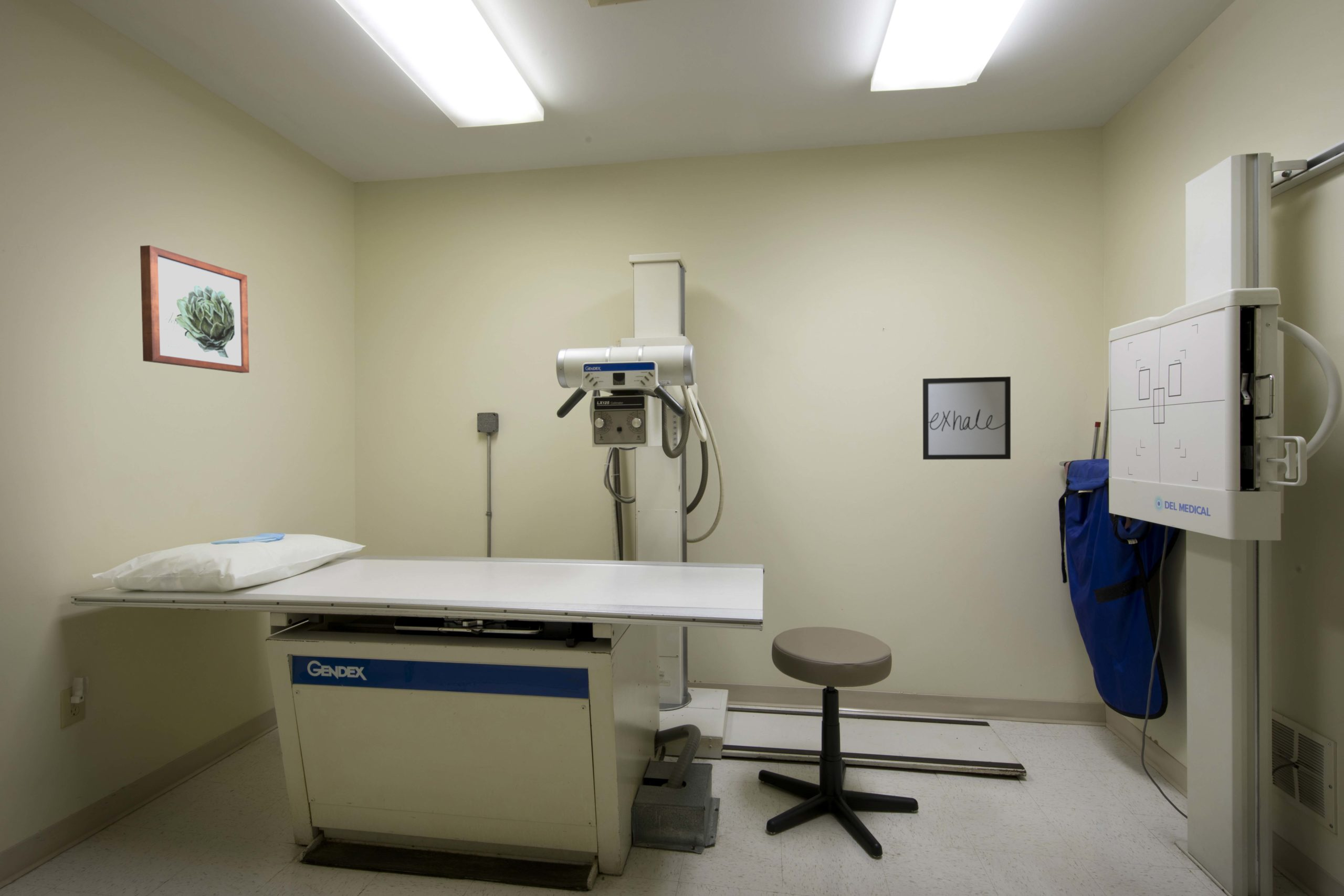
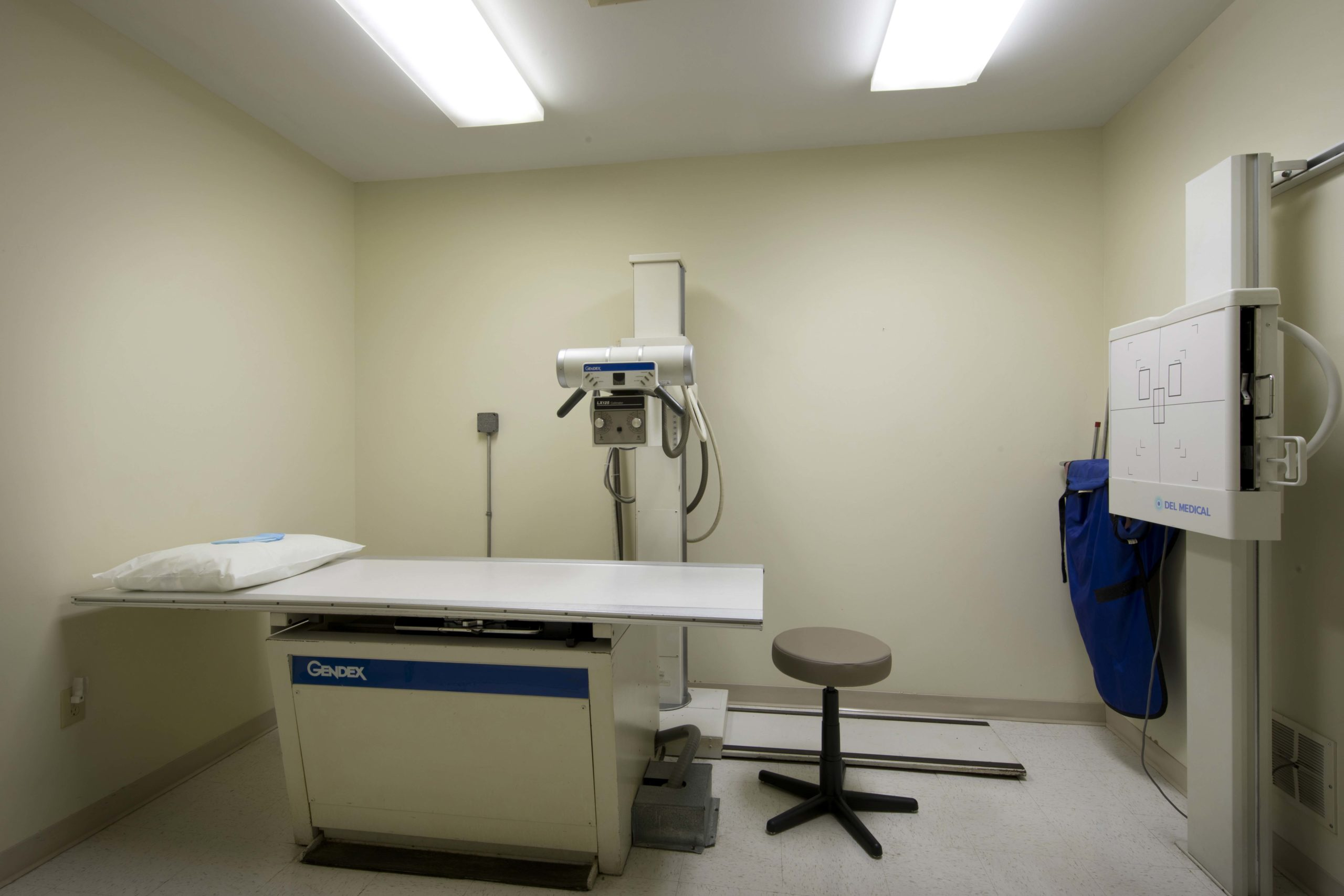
- wall art [140,245,250,374]
- wall art [922,376,1011,460]
